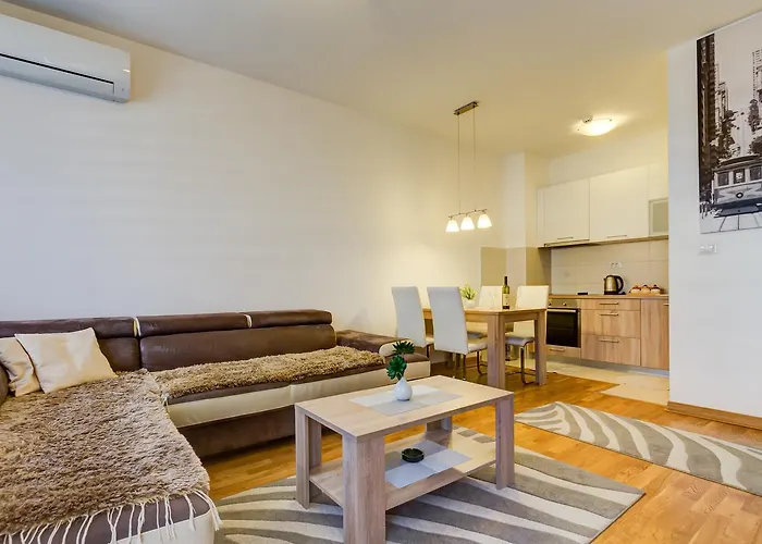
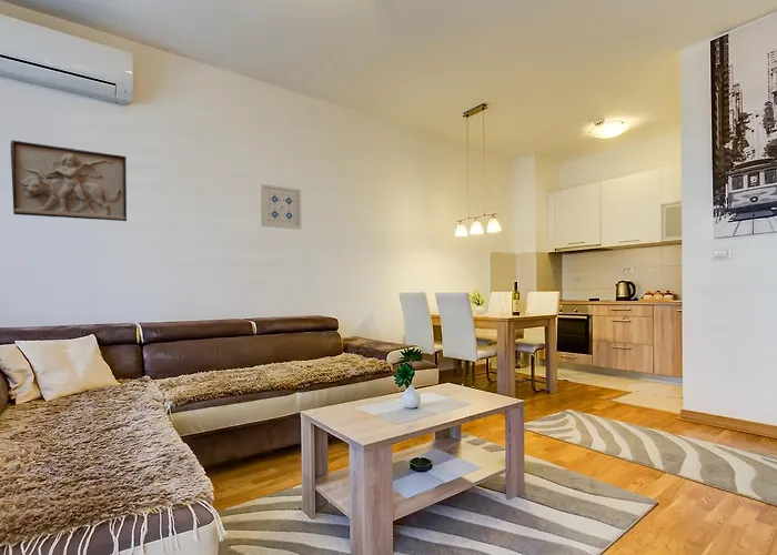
+ wall relief [10,139,128,222]
+ wall art [260,183,302,230]
